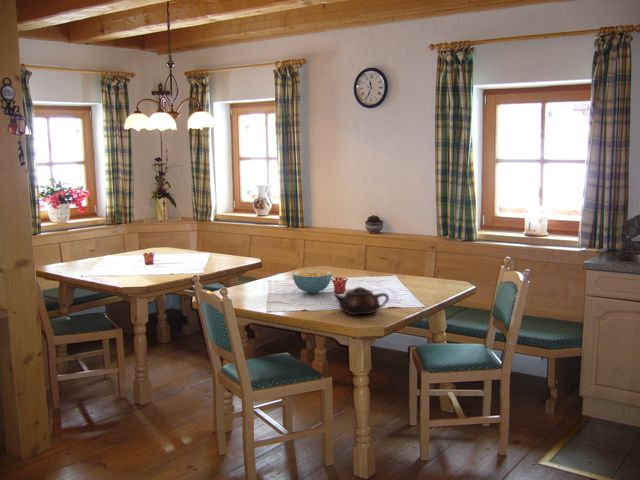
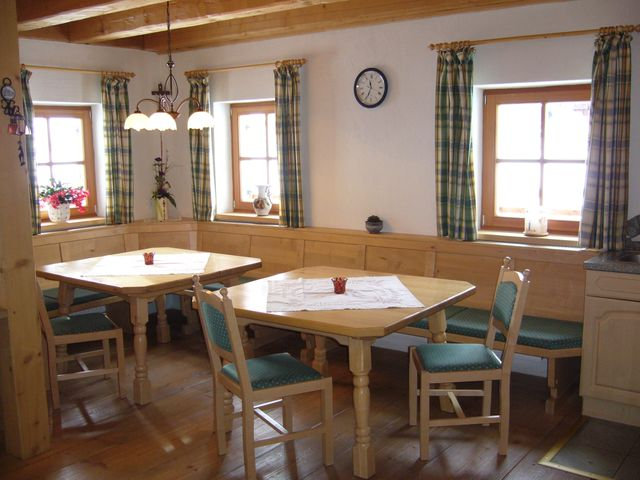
- cereal bowl [292,269,333,295]
- teapot [332,286,390,316]
